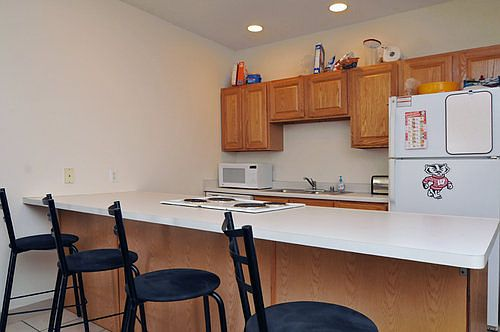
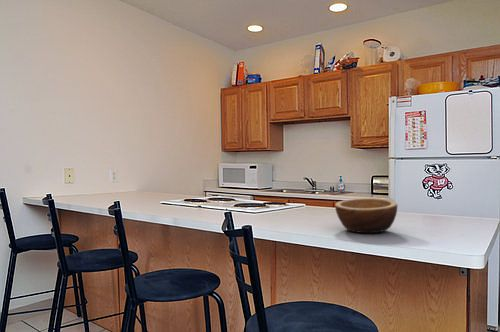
+ bowl [334,197,398,234]
